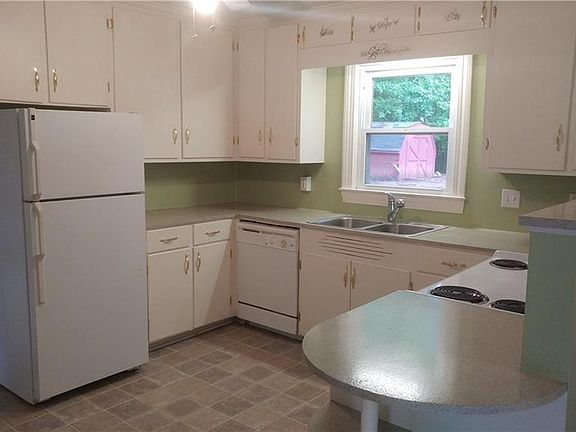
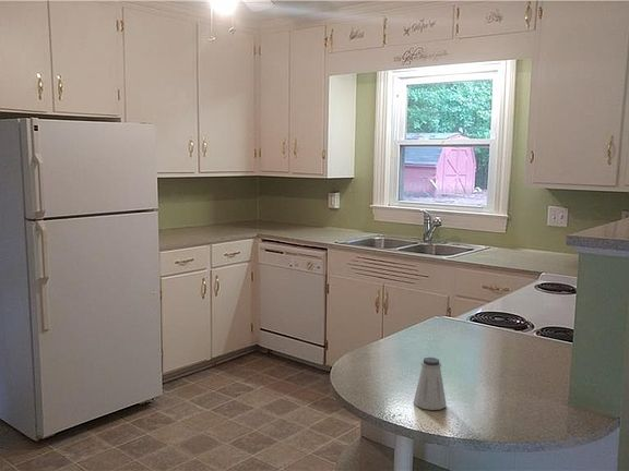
+ saltshaker [413,357,447,411]
